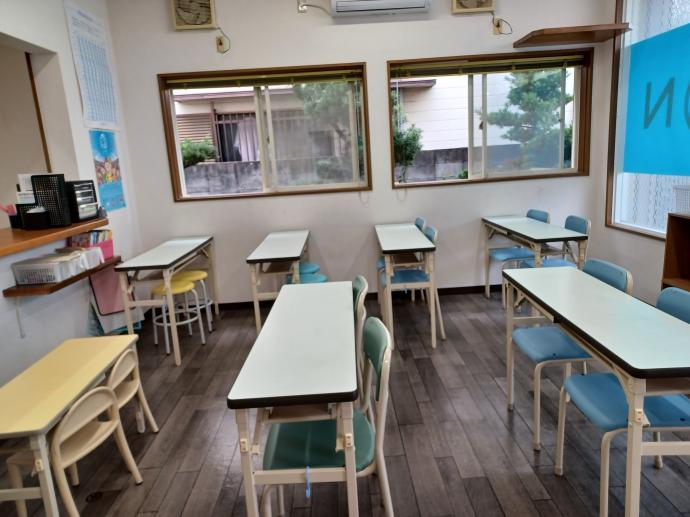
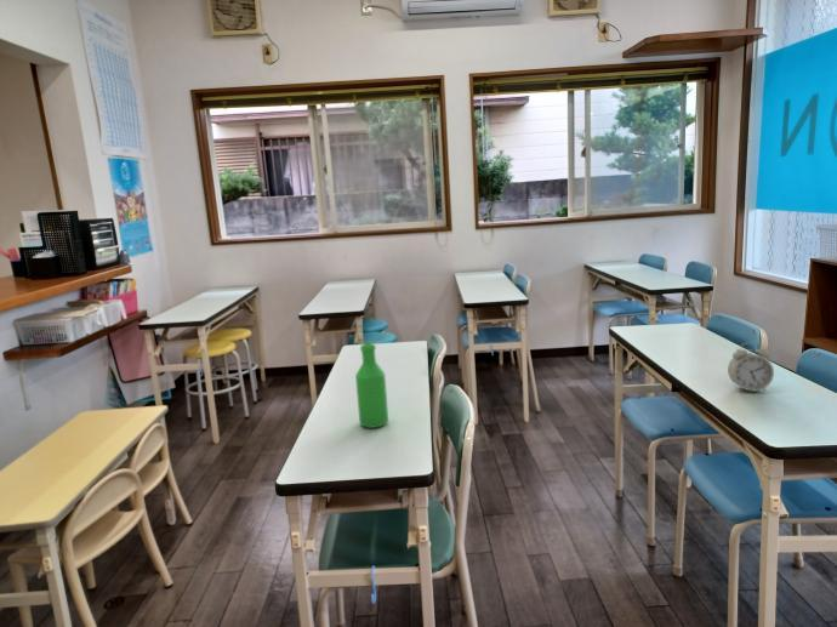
+ alarm clock [727,341,775,393]
+ bottle [354,342,389,429]
